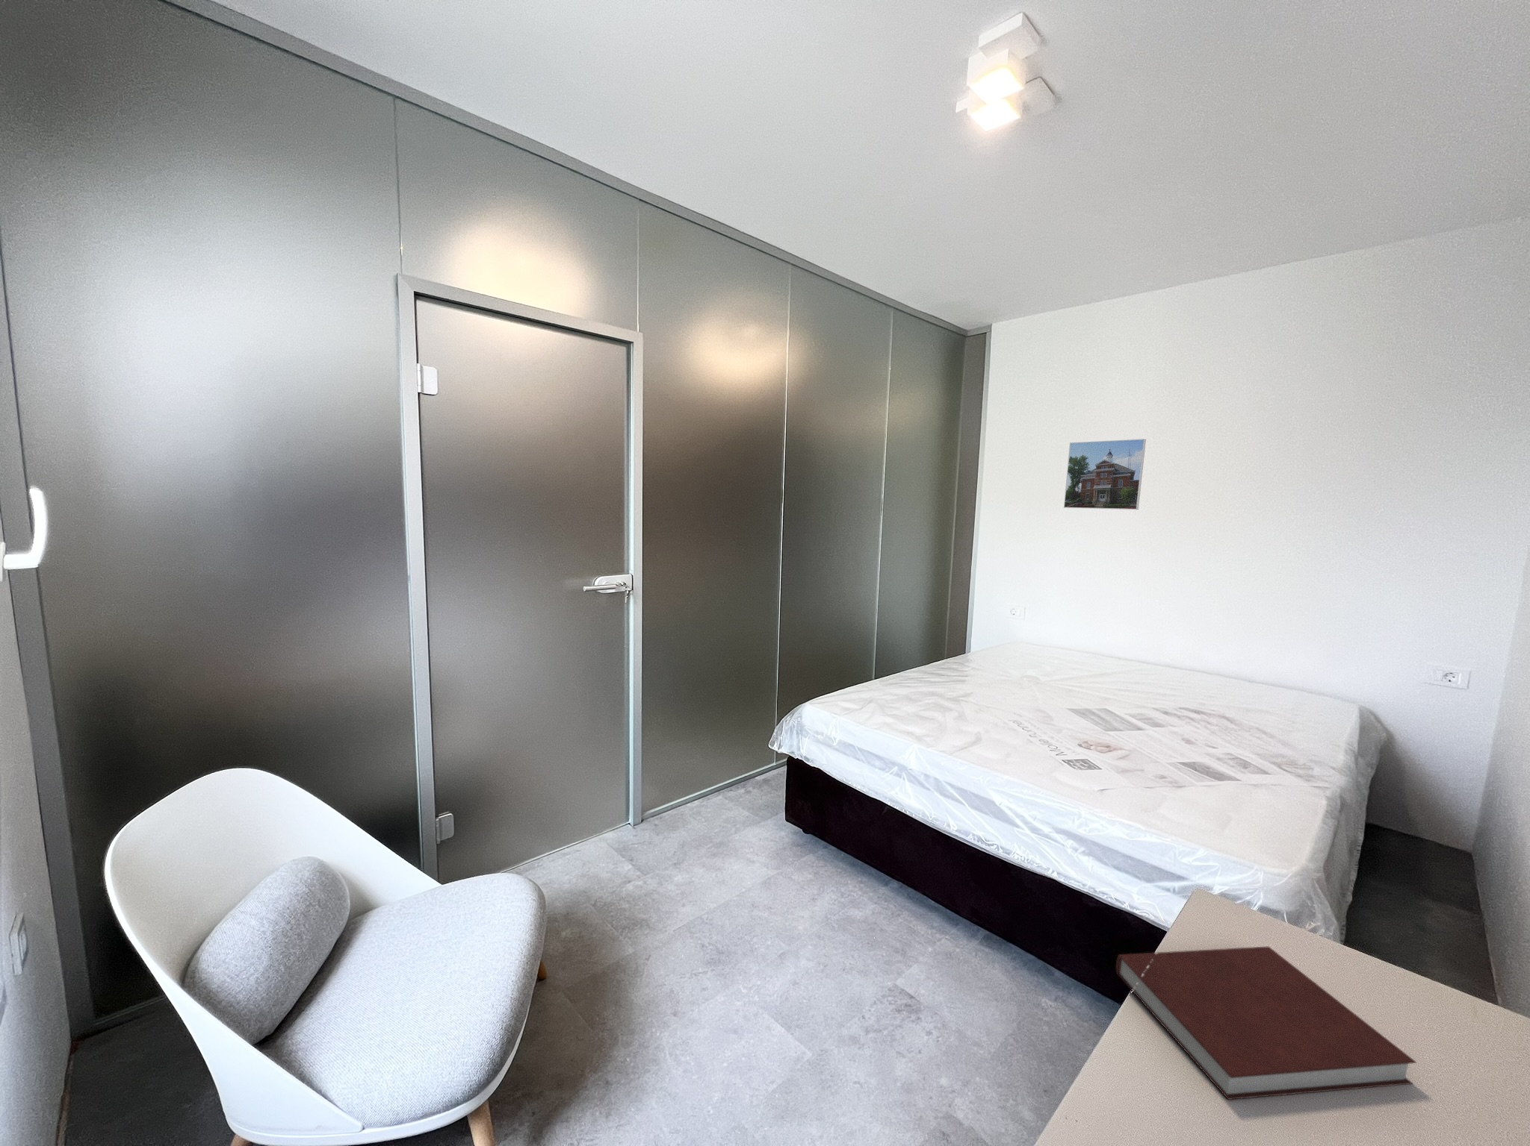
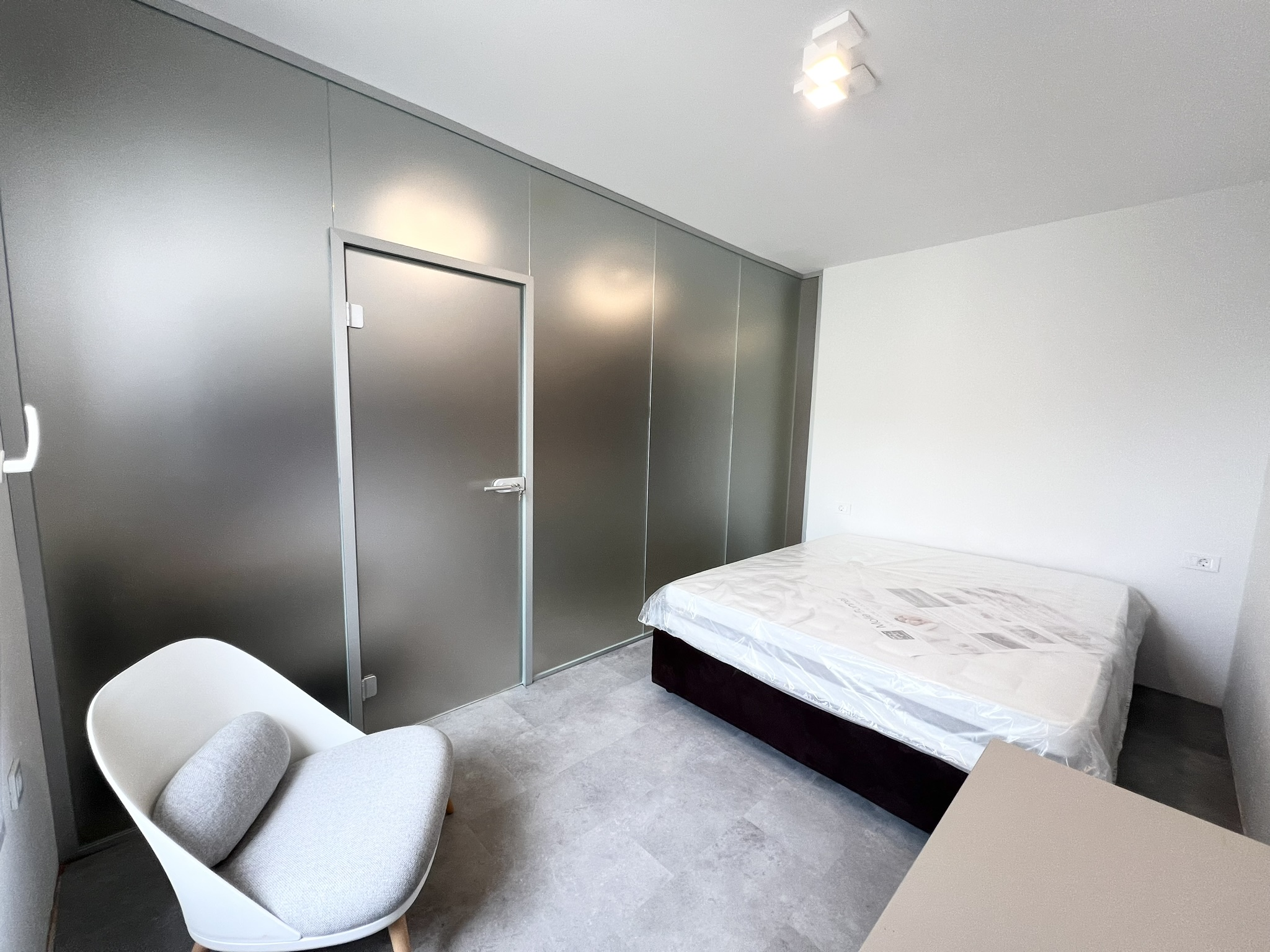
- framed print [1063,438,1147,510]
- notebook [1116,946,1417,1100]
